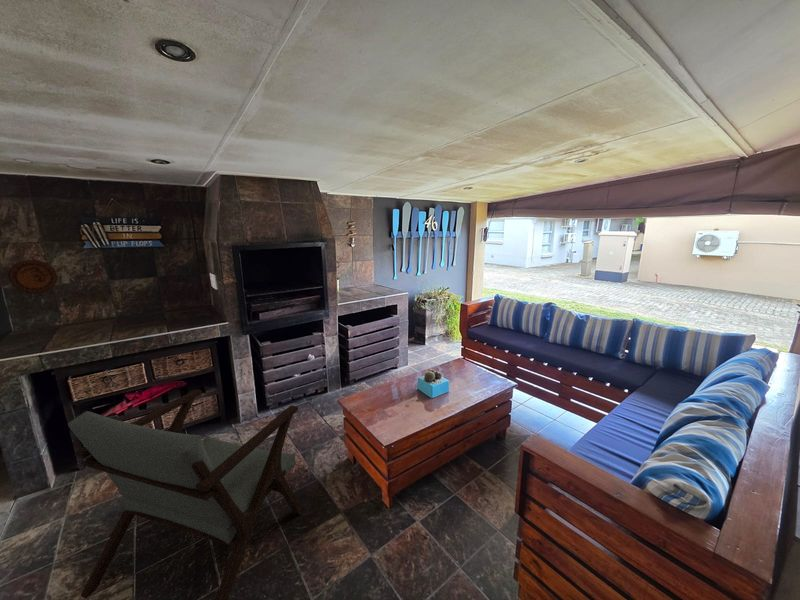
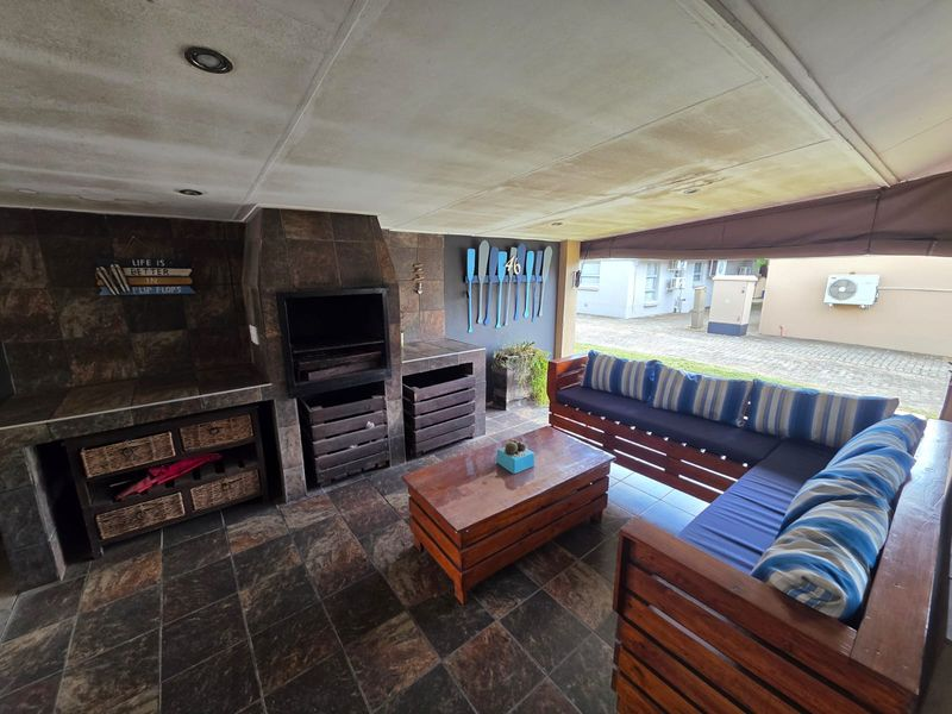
- lounge chair [67,389,304,600]
- decorative plate [7,259,59,294]
